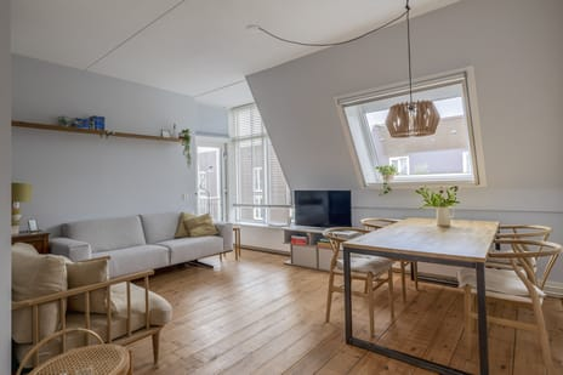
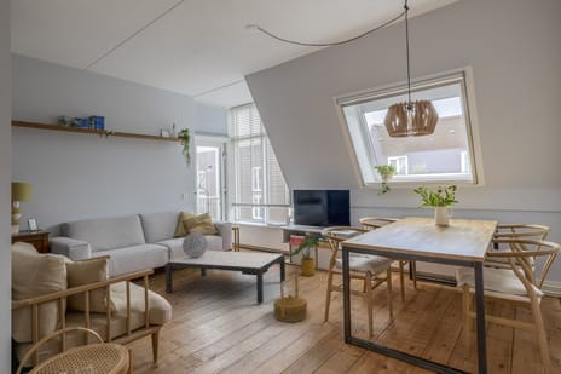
+ basket [272,274,308,323]
+ decorative sphere [181,231,209,258]
+ coffee table [164,249,287,304]
+ house plant [289,234,328,277]
